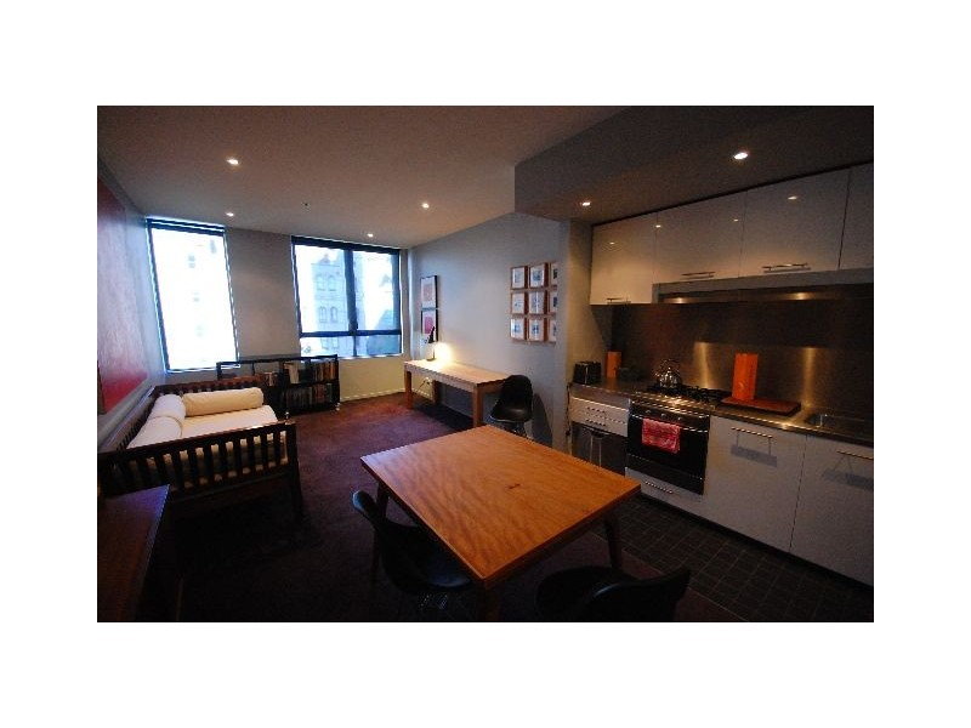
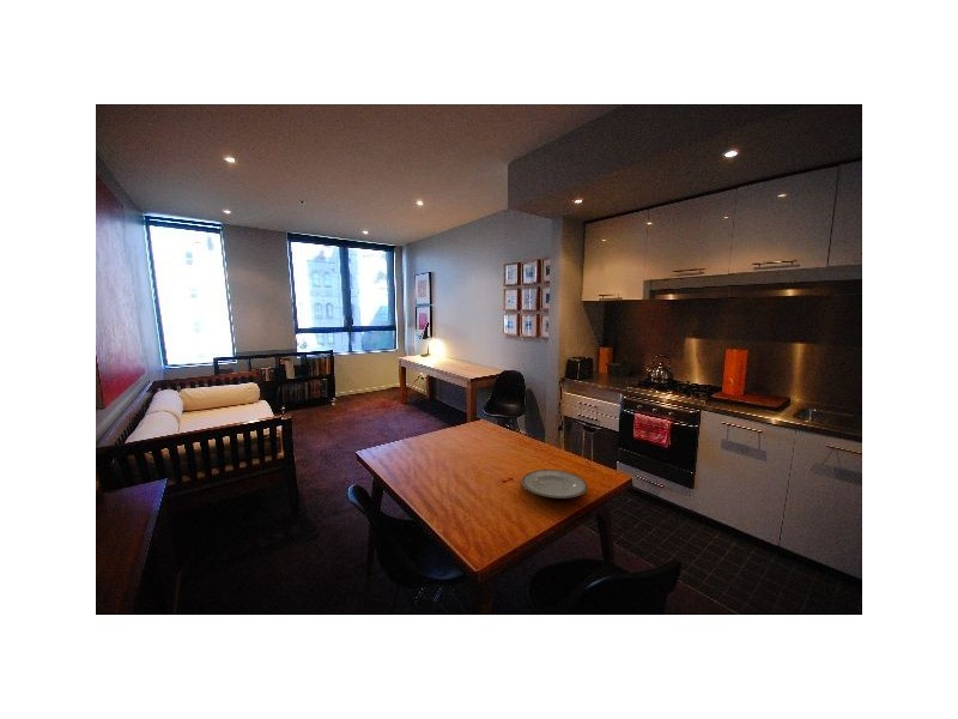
+ plate [521,469,589,500]
